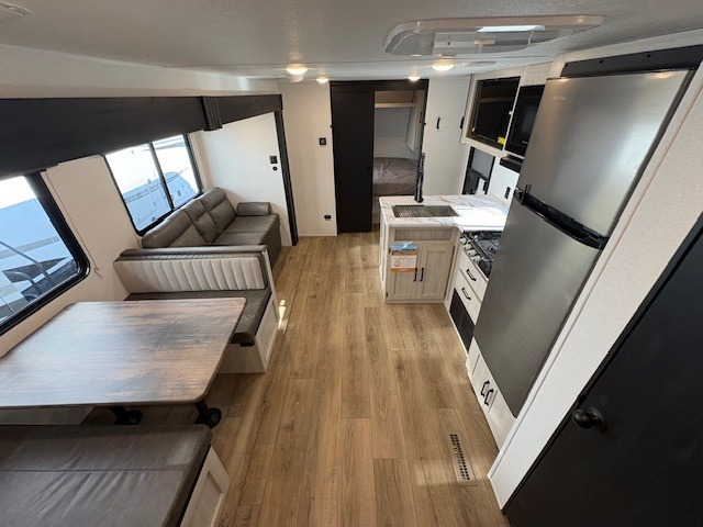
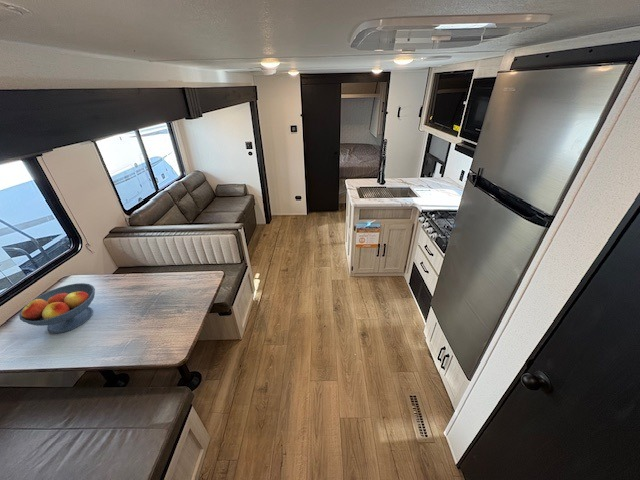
+ fruit bowl [18,282,96,334]
